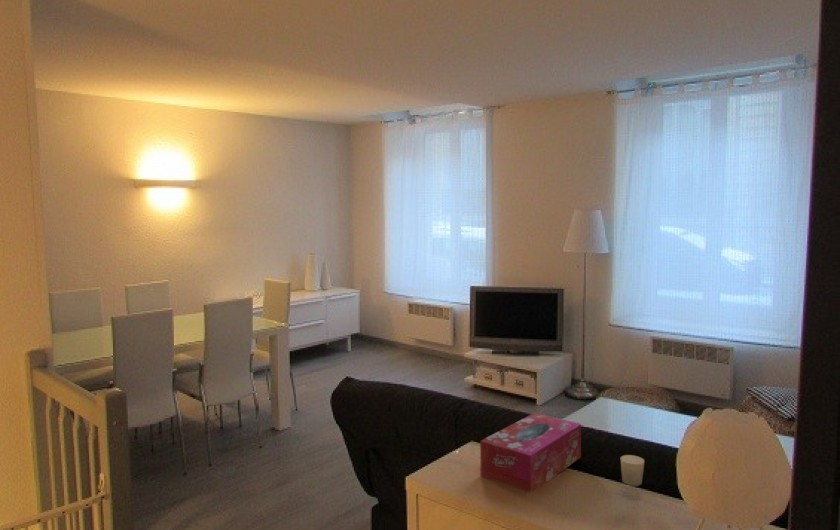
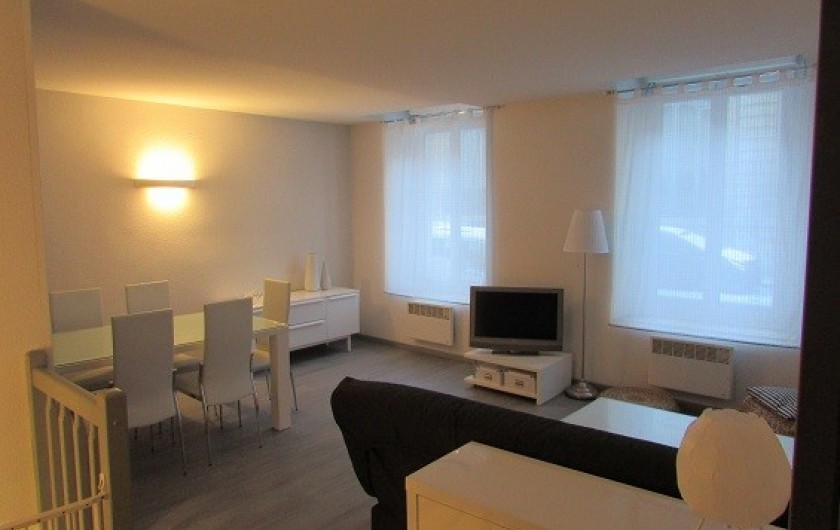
- candle [620,454,645,487]
- tissue box [479,412,582,493]
